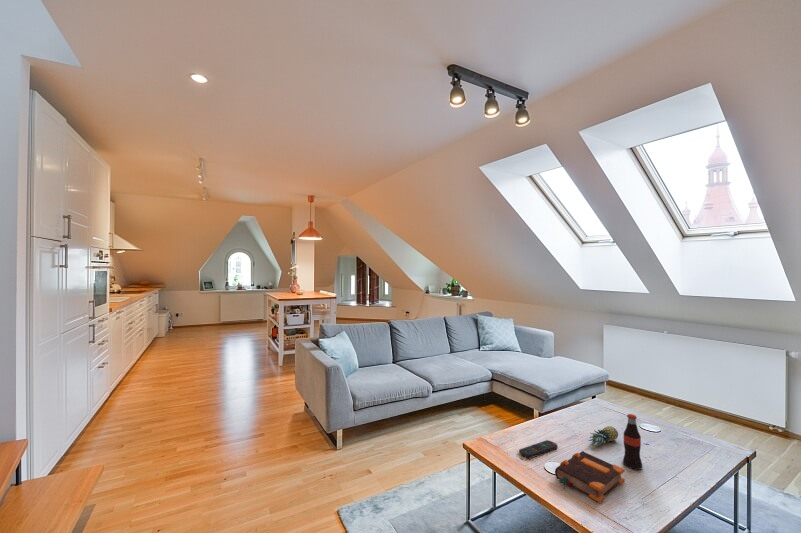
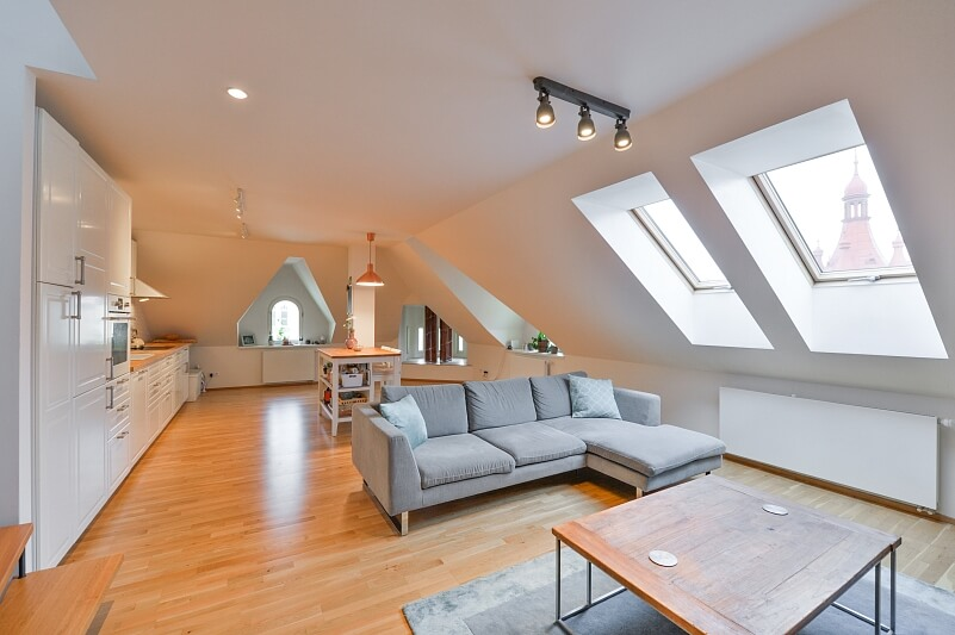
- remote control [518,439,558,459]
- bottle [622,413,643,471]
- bible [554,450,626,504]
- fruit [587,425,619,448]
